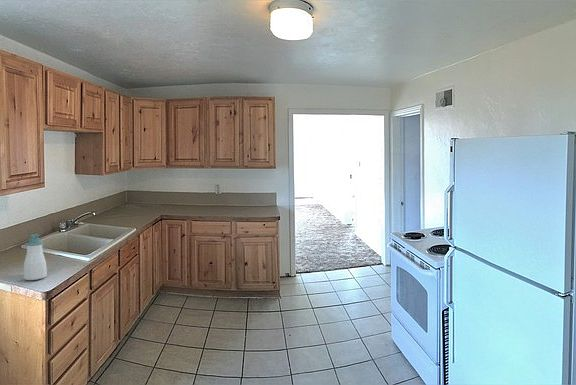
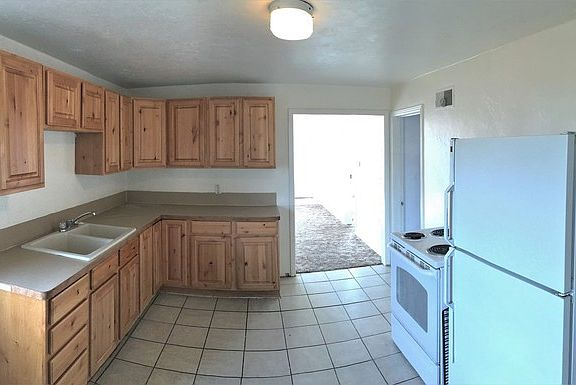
- soap bottle [23,234,48,281]
